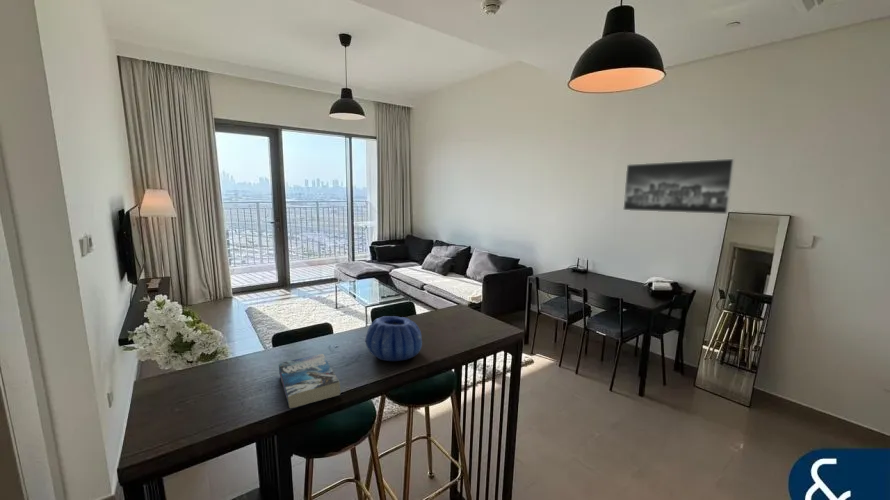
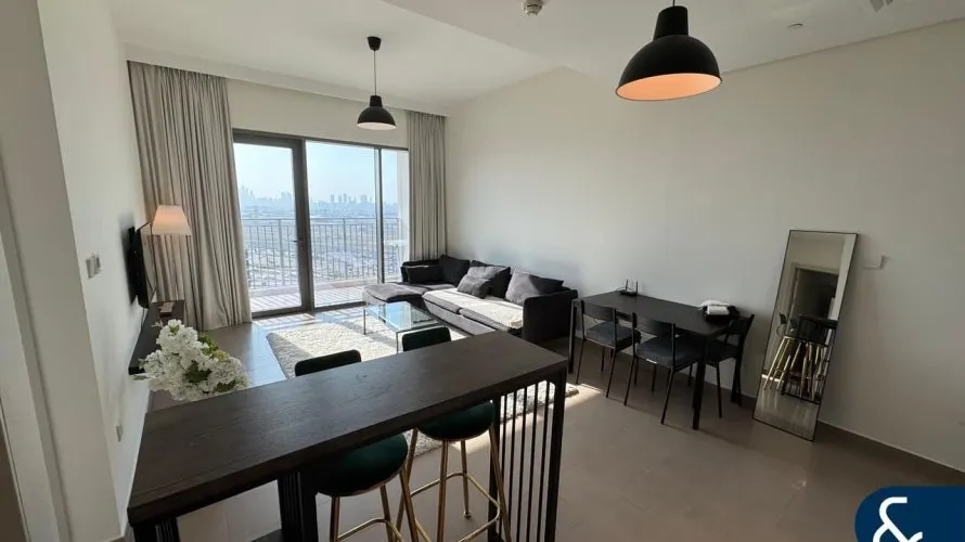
- book [278,353,341,409]
- decorative bowl [365,315,423,362]
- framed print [622,158,736,215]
